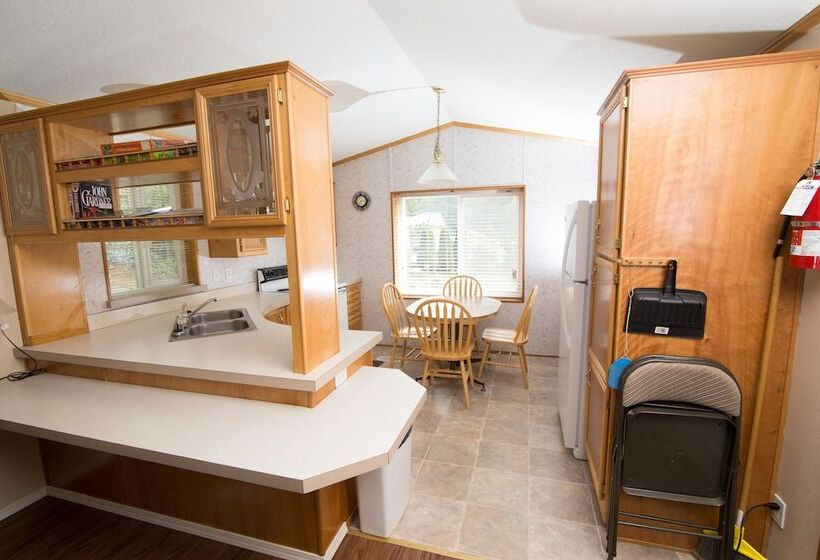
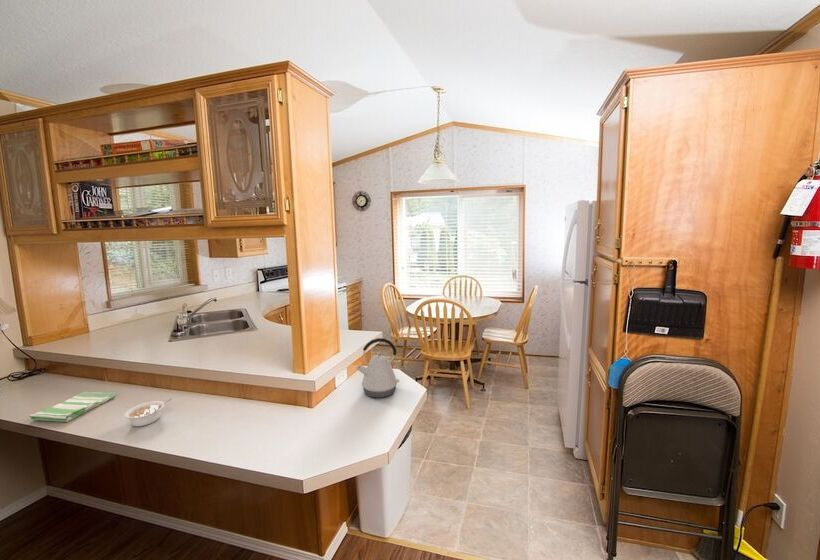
+ dish towel [28,391,117,423]
+ kettle [355,337,400,398]
+ legume [123,398,173,427]
